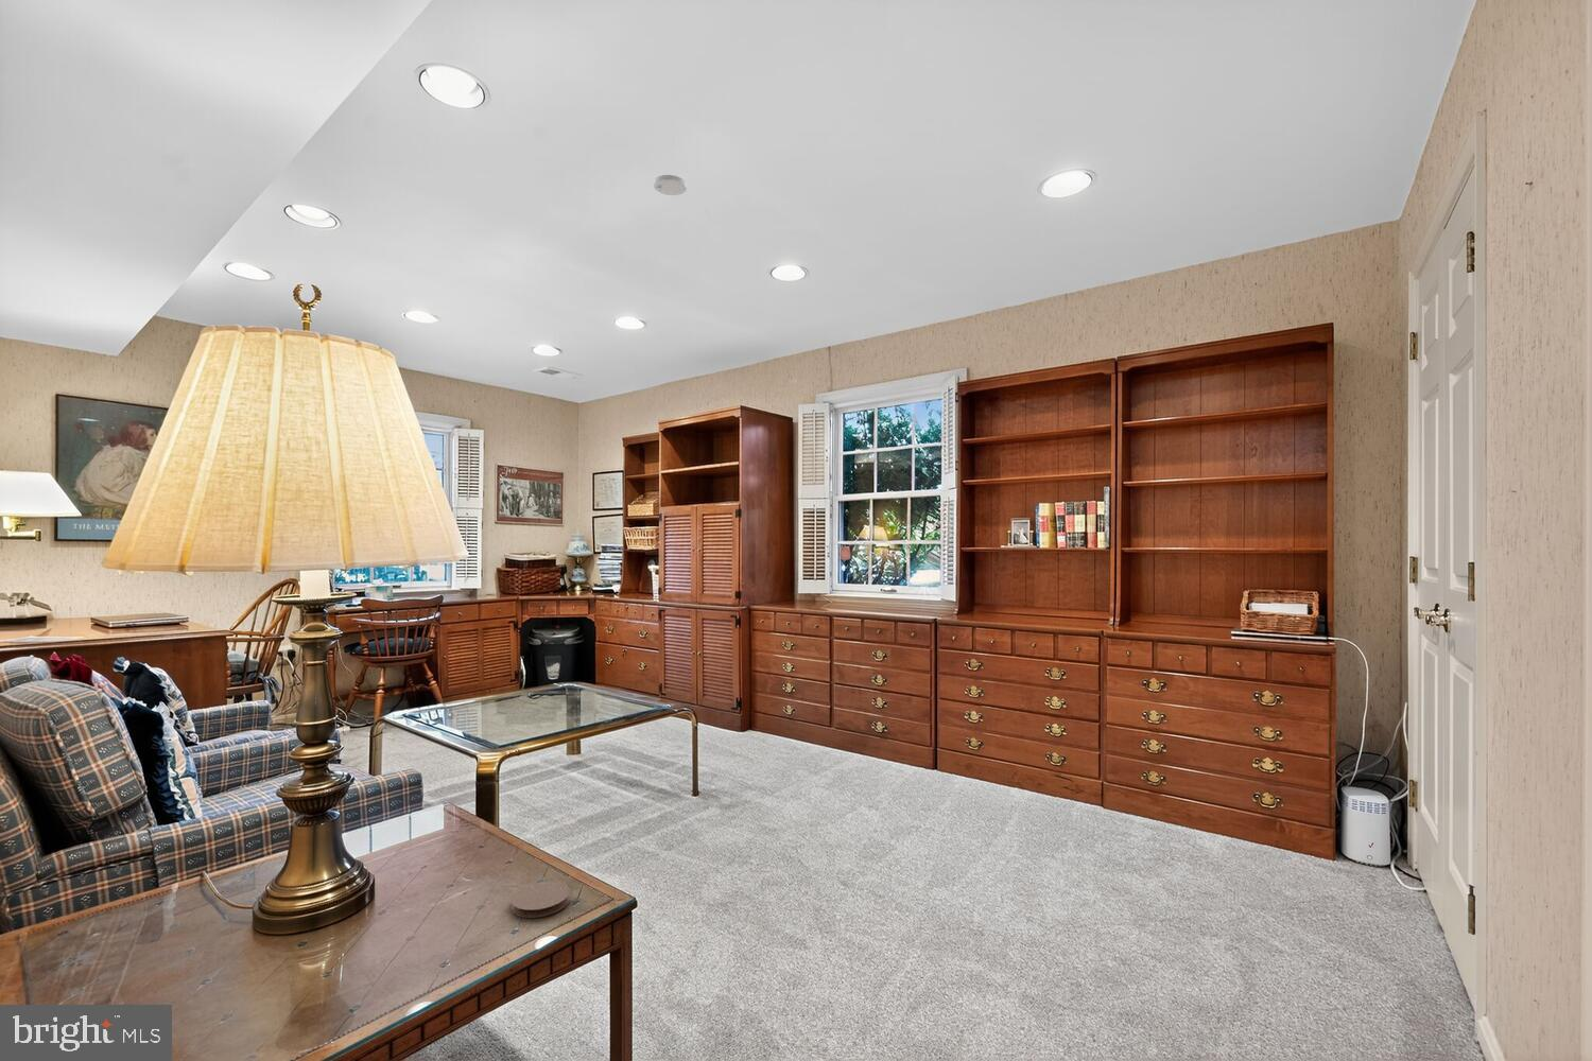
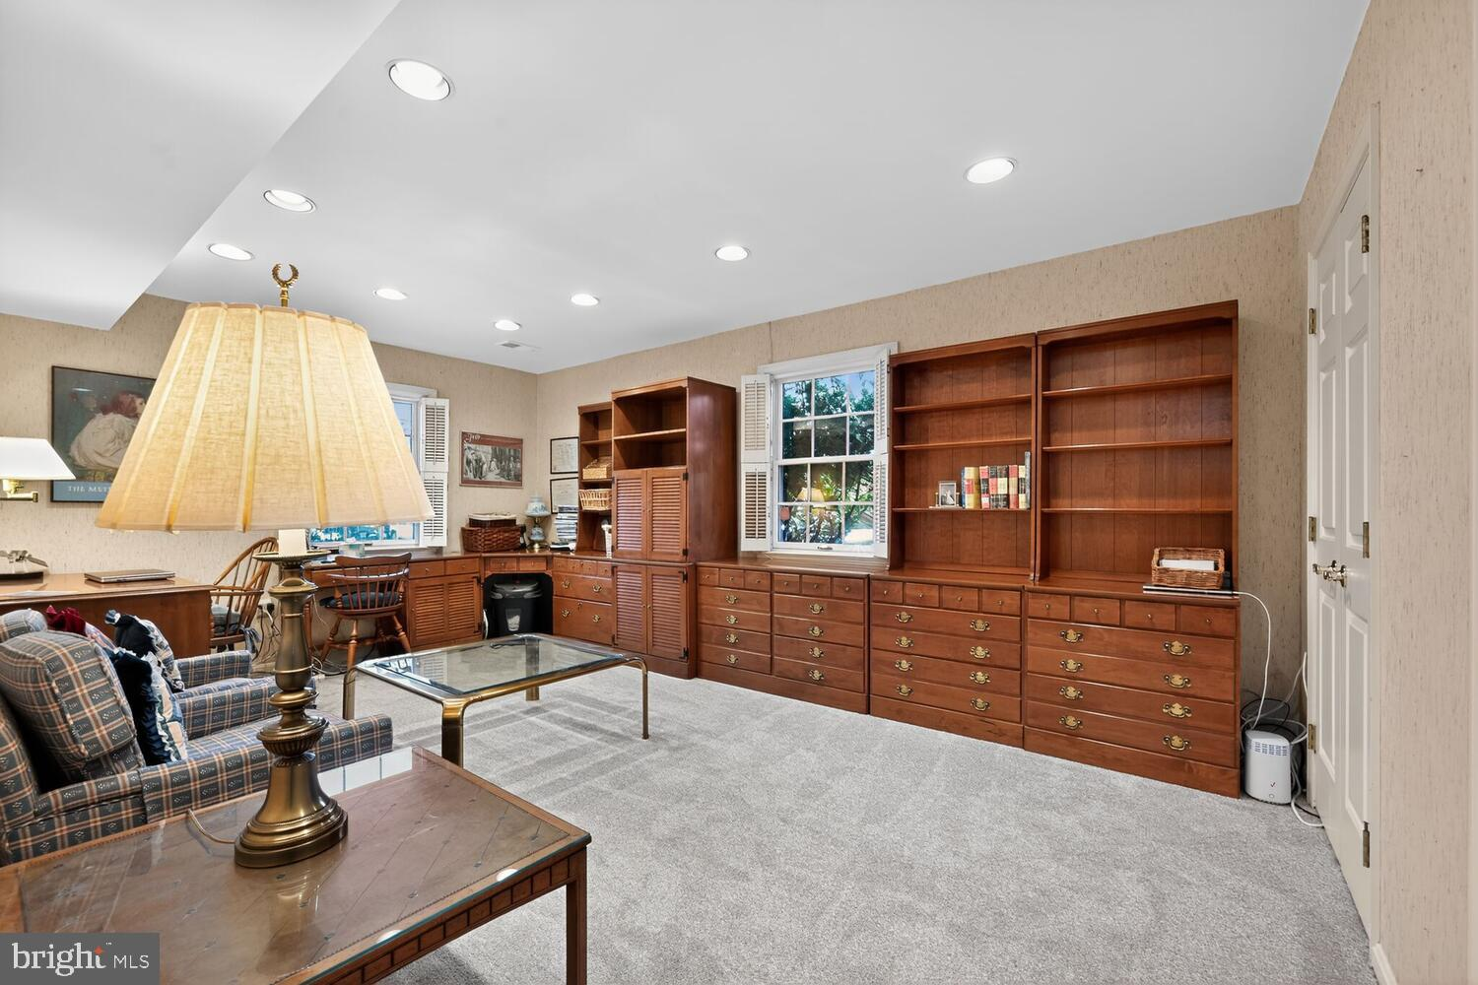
- coaster [509,881,571,919]
- smoke detector [653,174,688,197]
